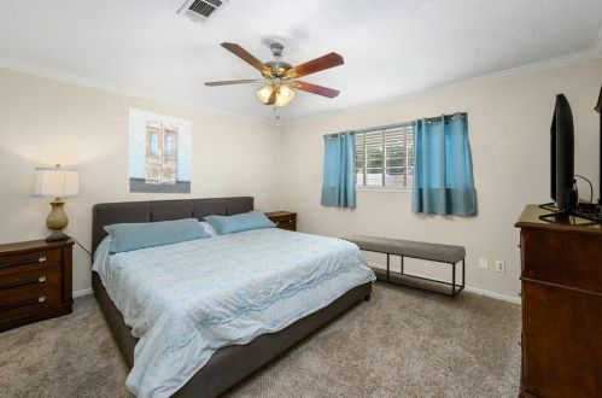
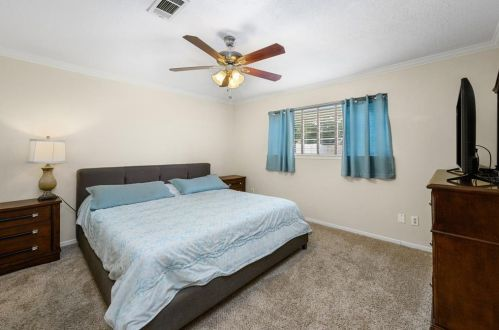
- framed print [127,106,193,195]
- bench [338,233,467,299]
